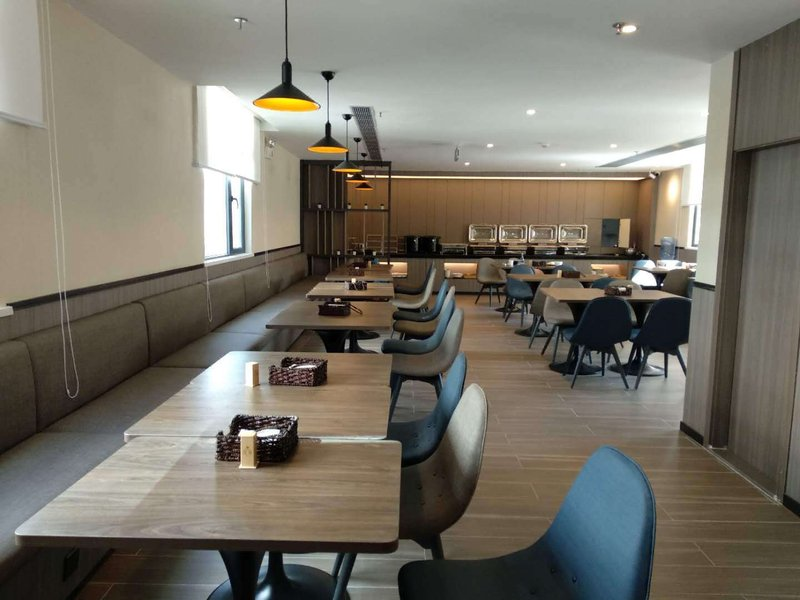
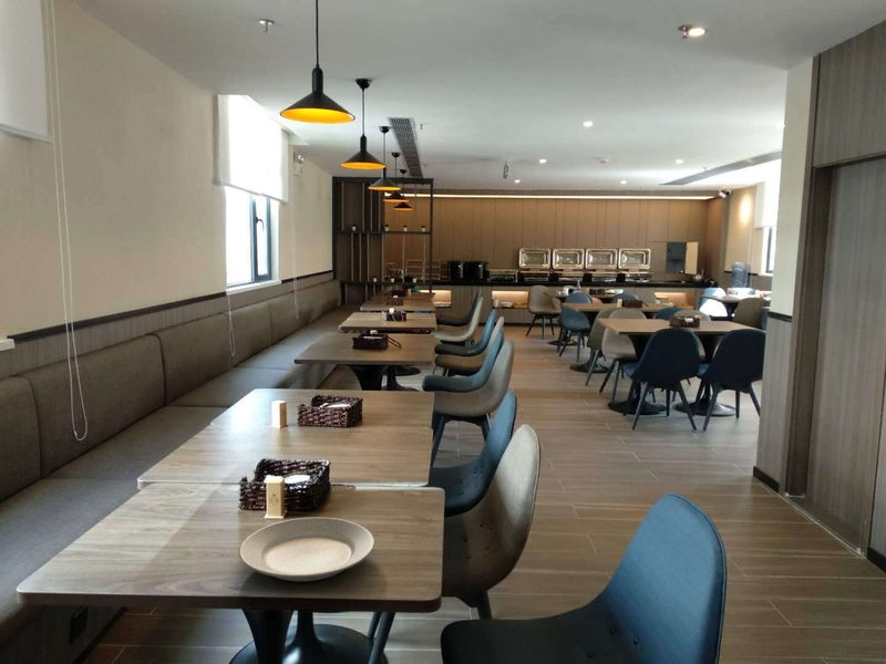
+ plate [238,517,375,582]
